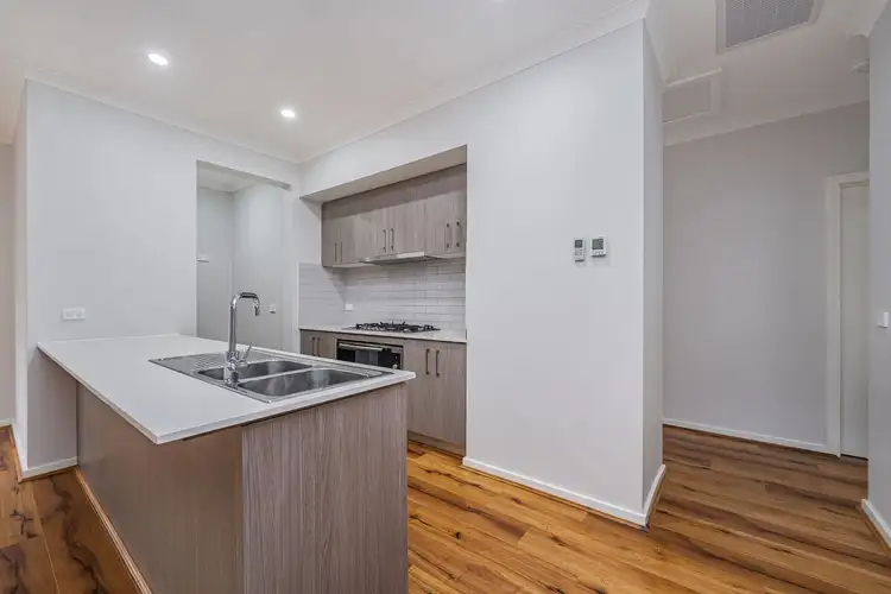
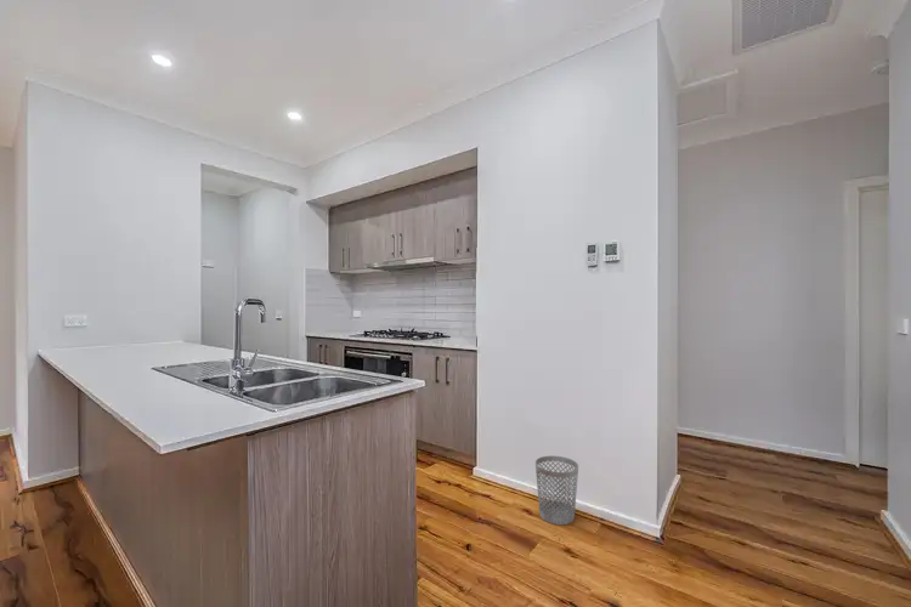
+ wastebasket [534,455,579,526]
